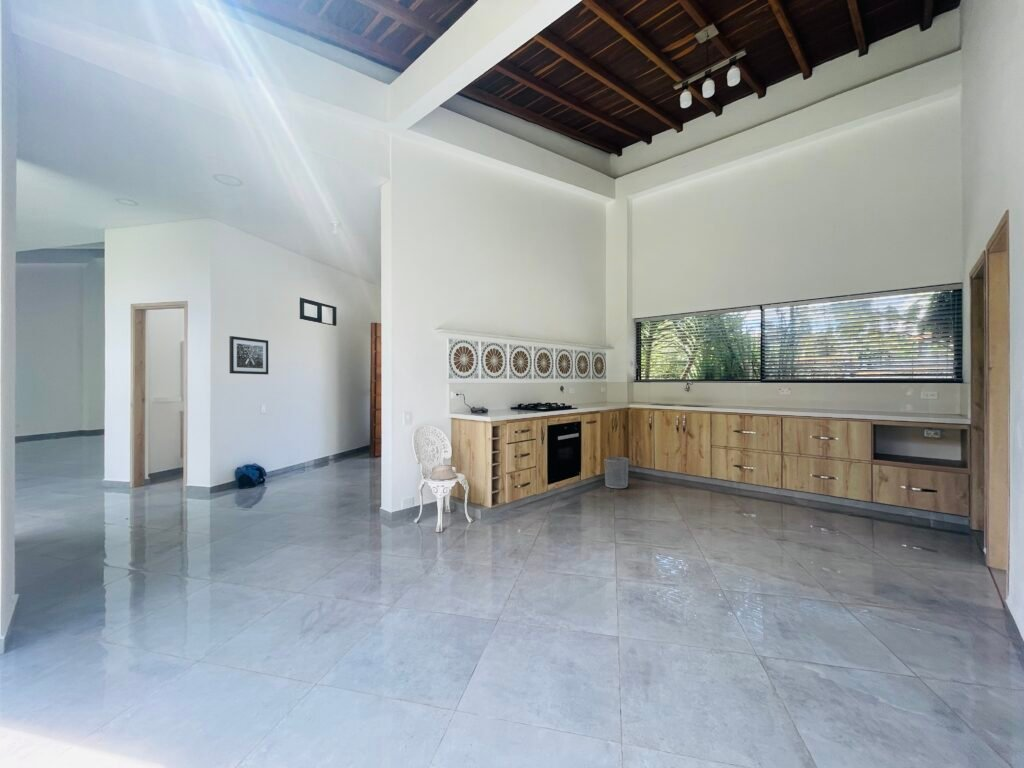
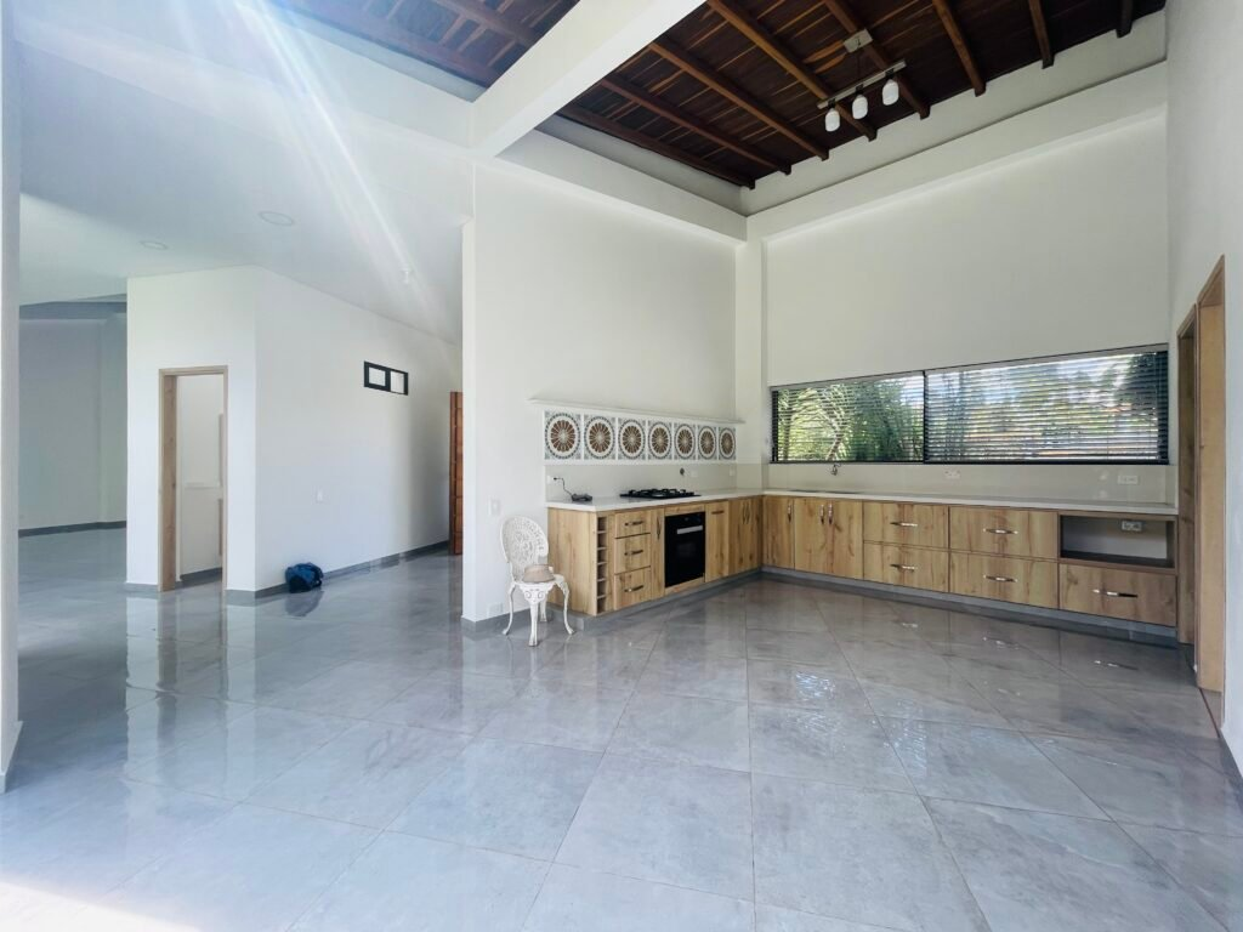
- wall art [228,335,269,375]
- waste bin [603,456,630,490]
